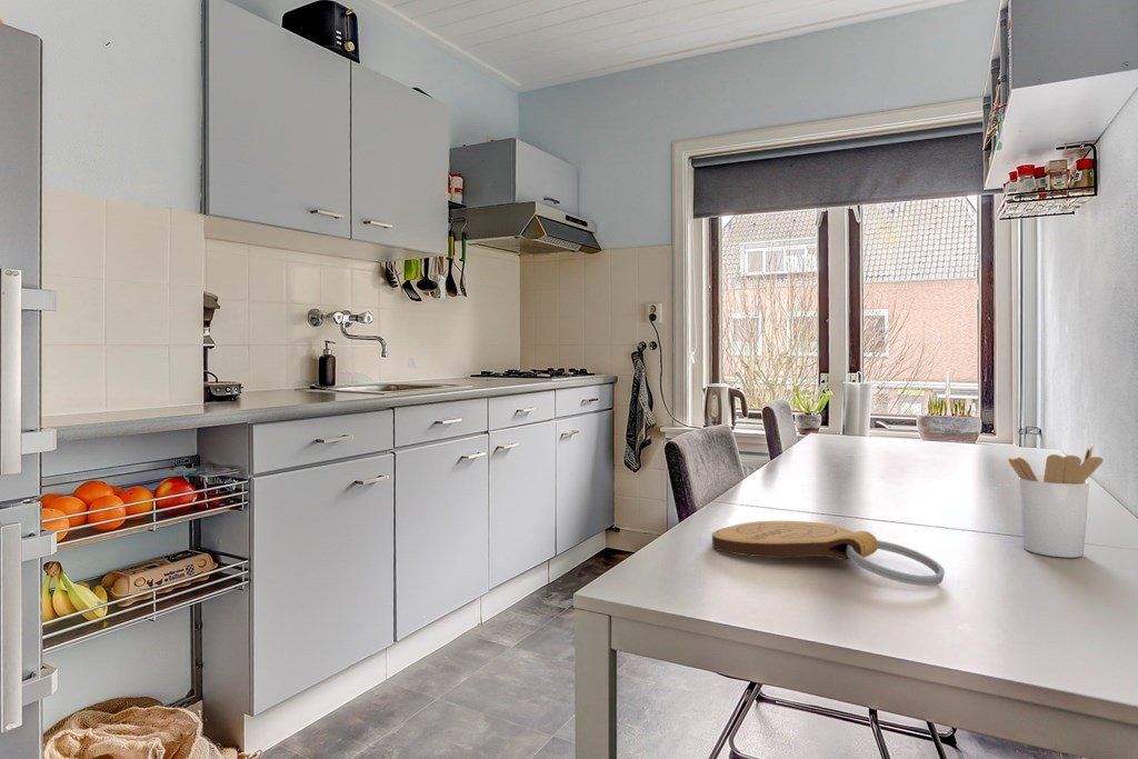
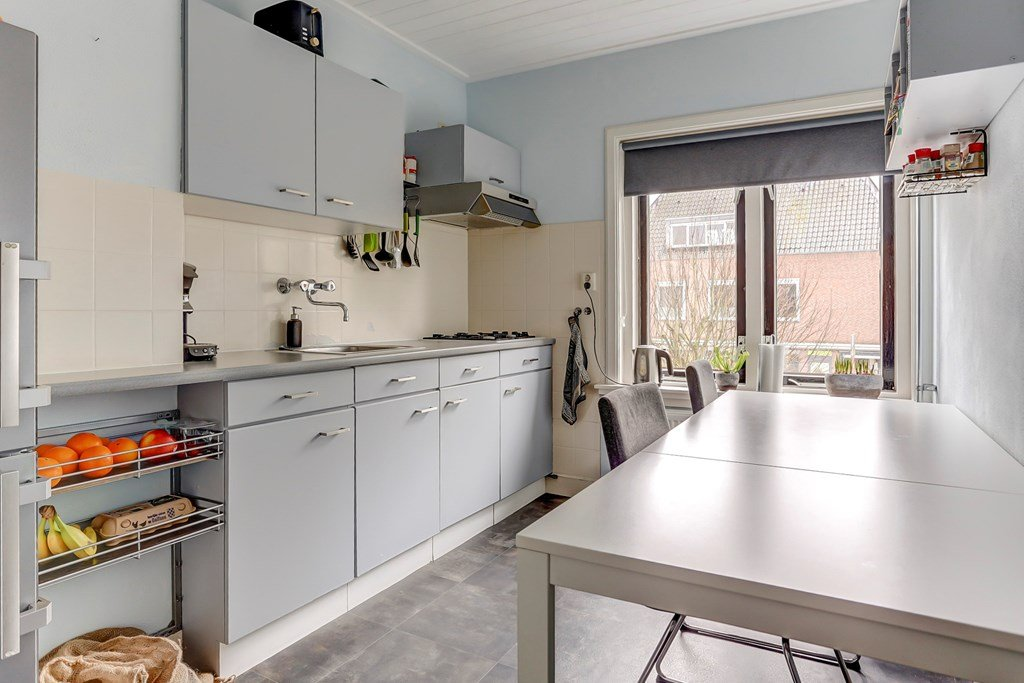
- utensil holder [1007,445,1105,559]
- key chain [711,520,946,587]
